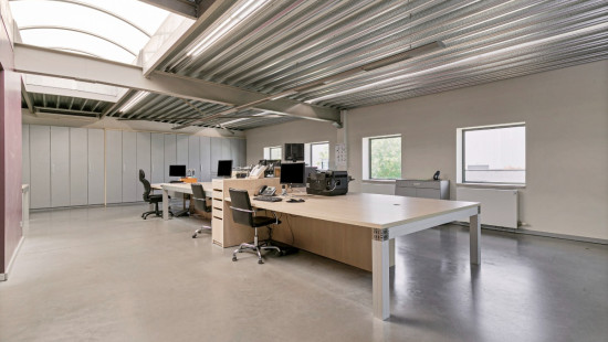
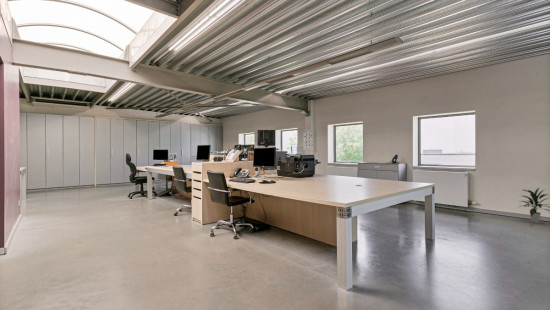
+ indoor plant [516,187,550,224]
